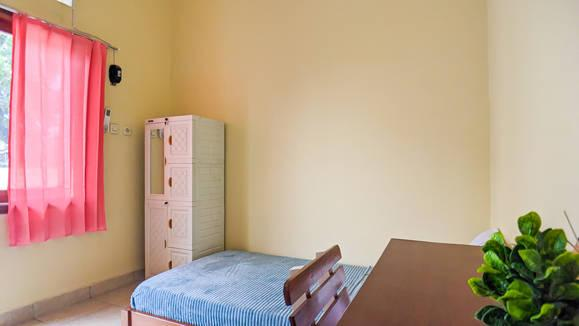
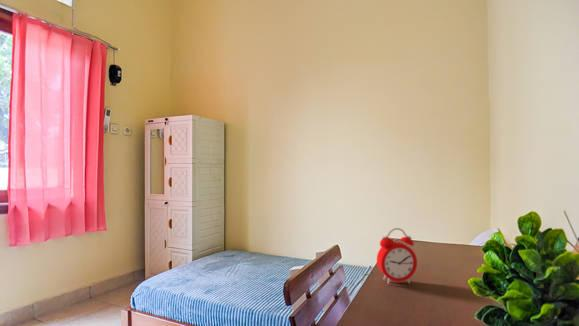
+ alarm clock [376,227,418,285]
